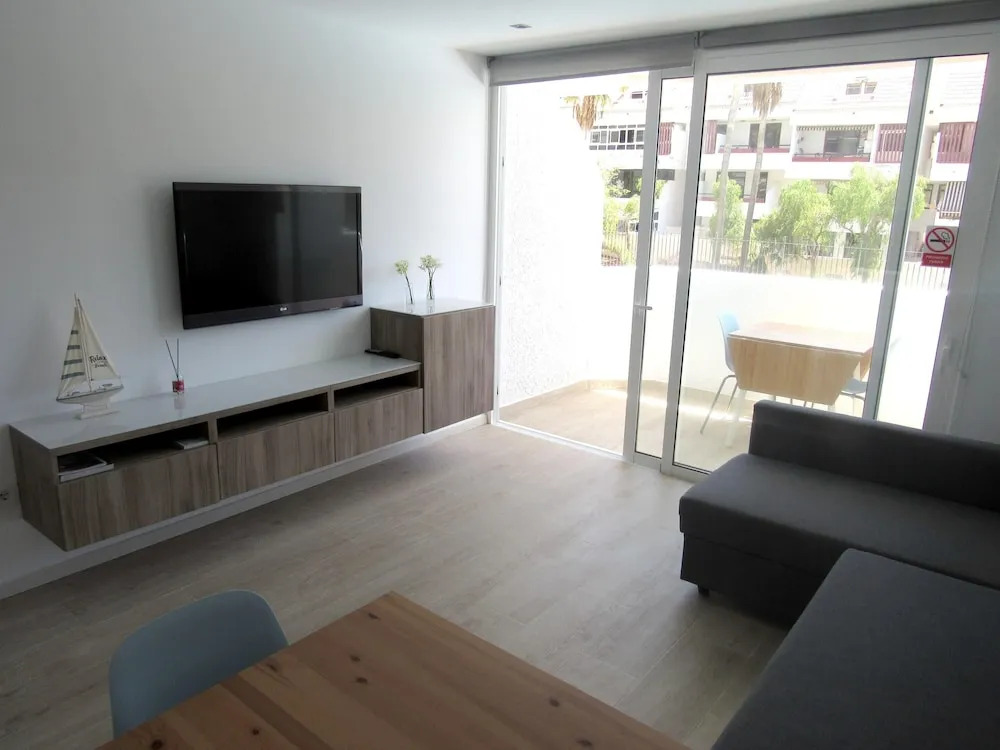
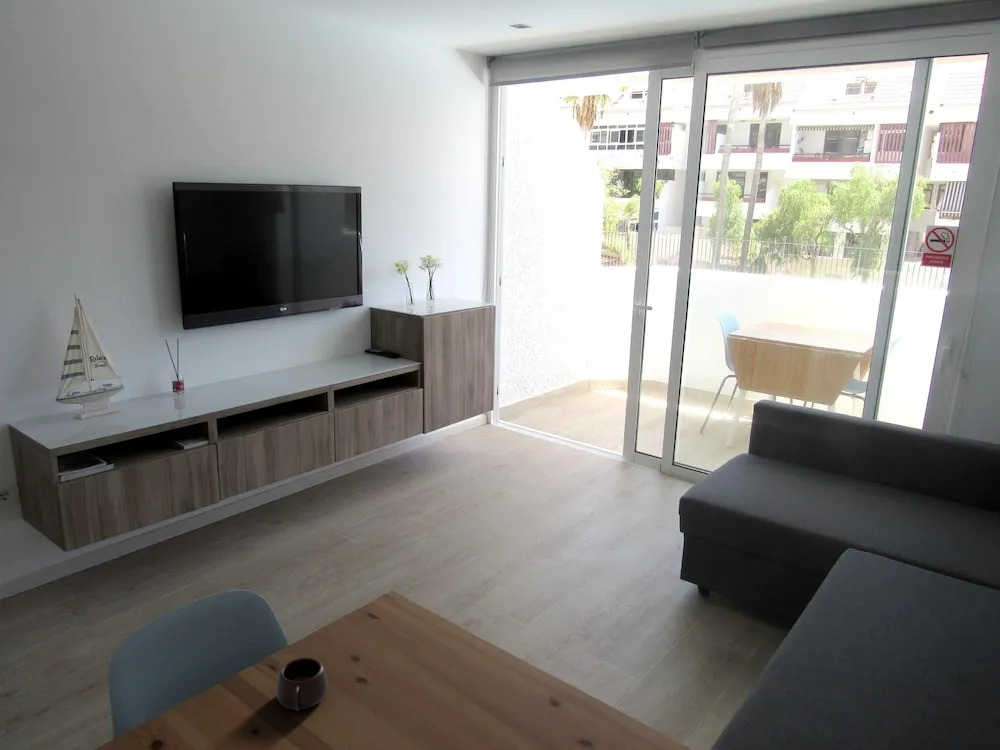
+ mug [275,657,329,712]
